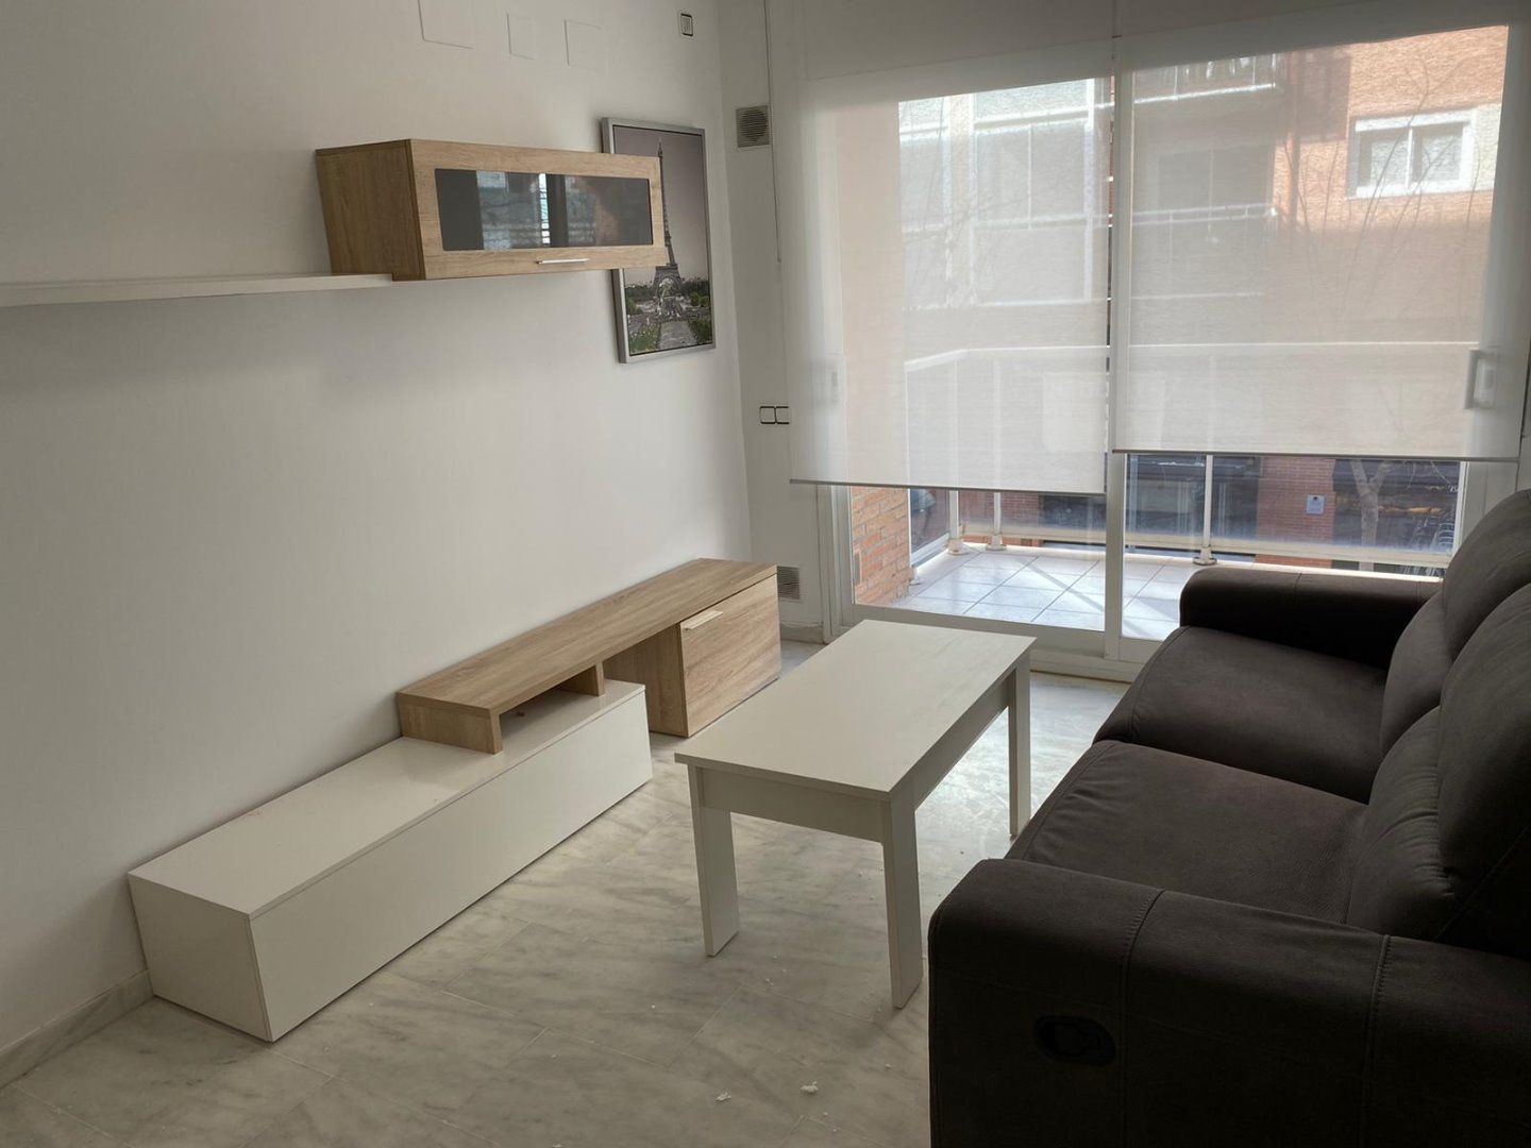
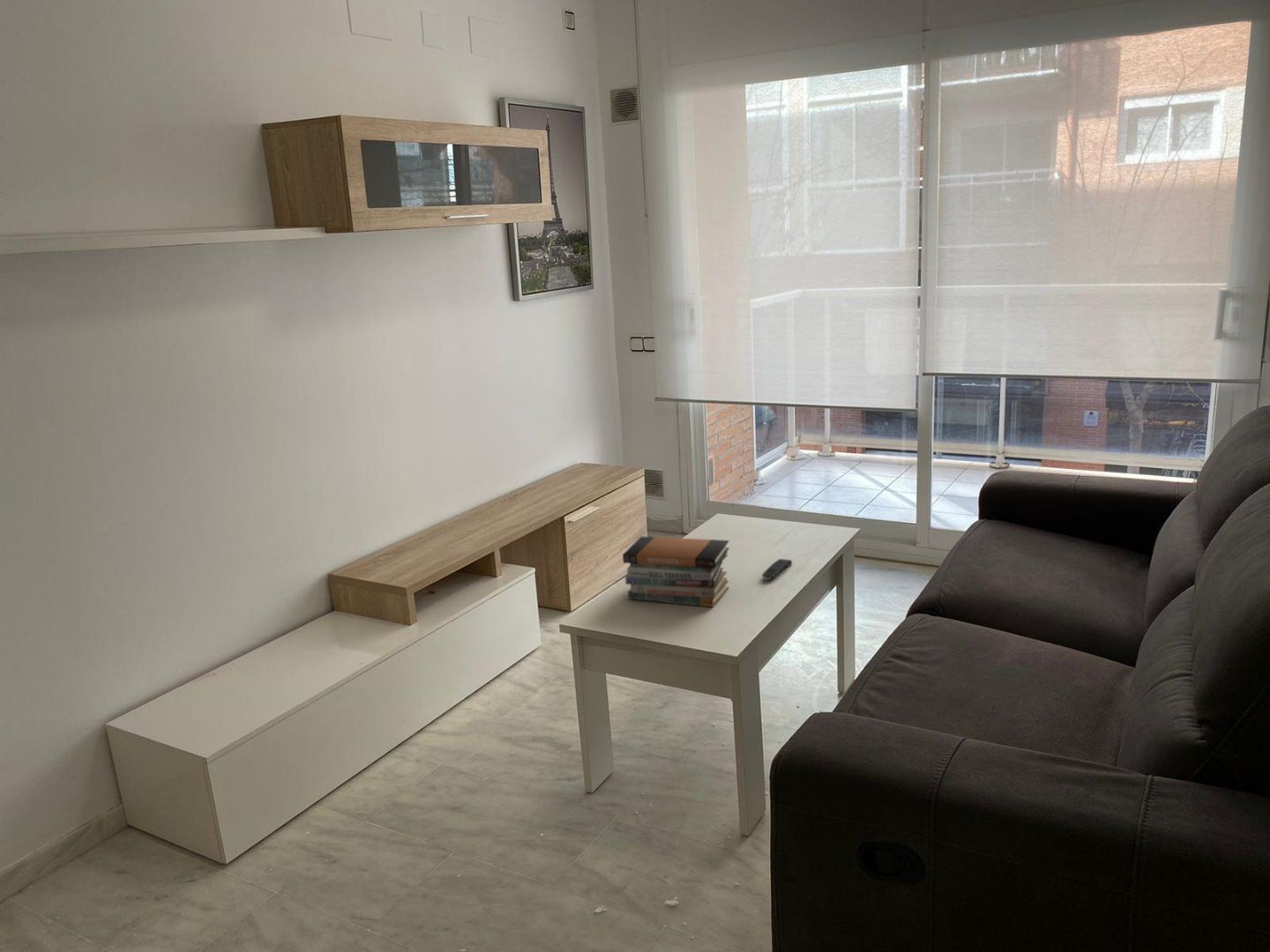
+ book stack [622,535,730,608]
+ remote control [761,558,793,581]
